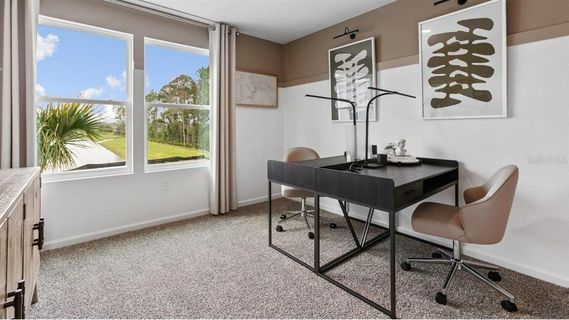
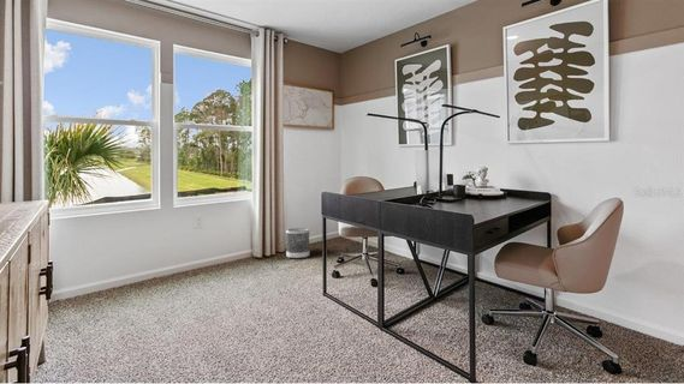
+ wastebasket [285,227,311,259]
